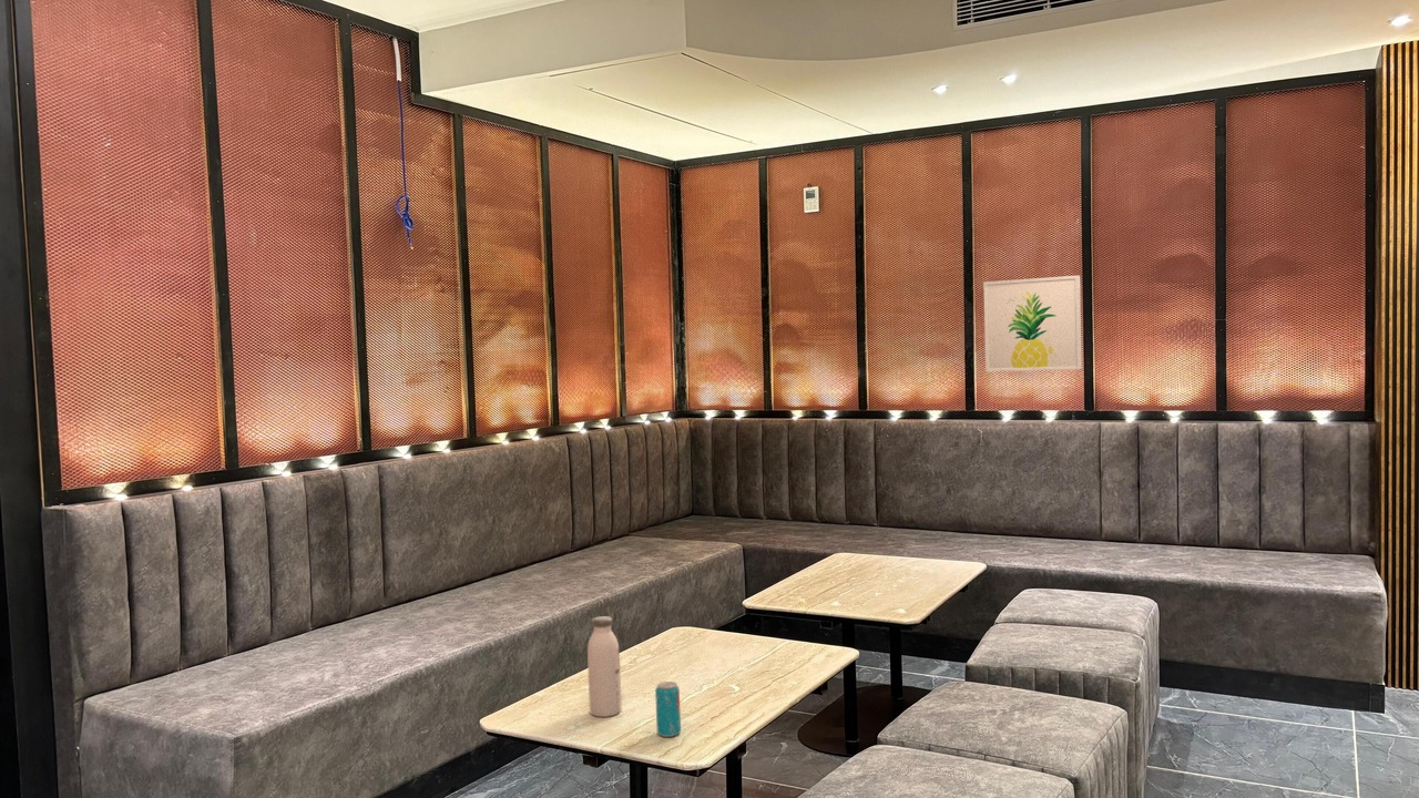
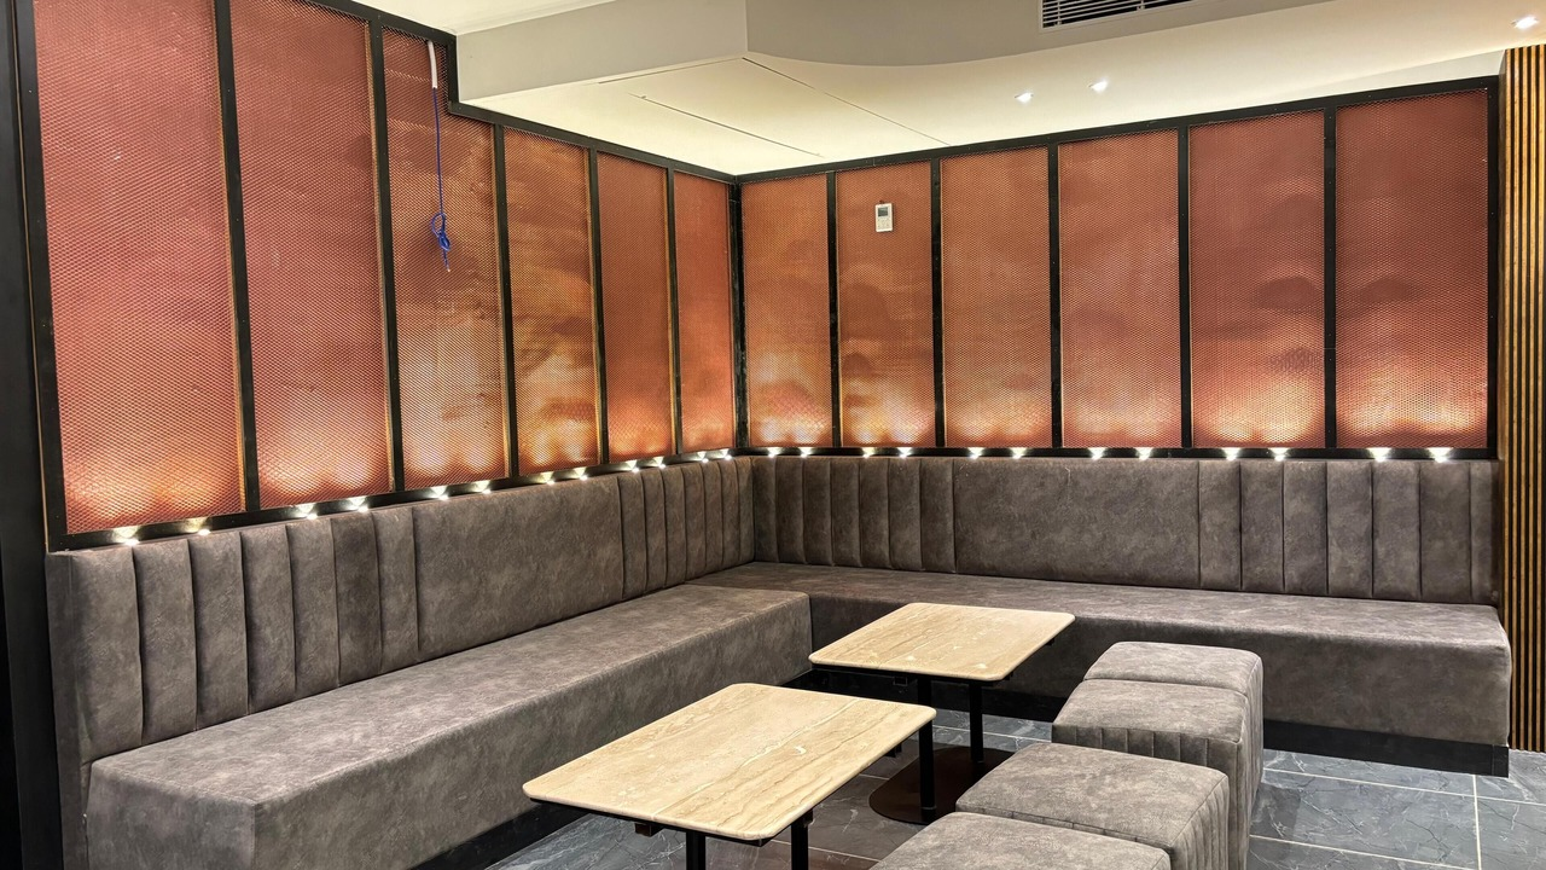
- beverage can [654,681,682,738]
- wall art [982,275,1083,372]
- water bottle [586,615,622,718]
